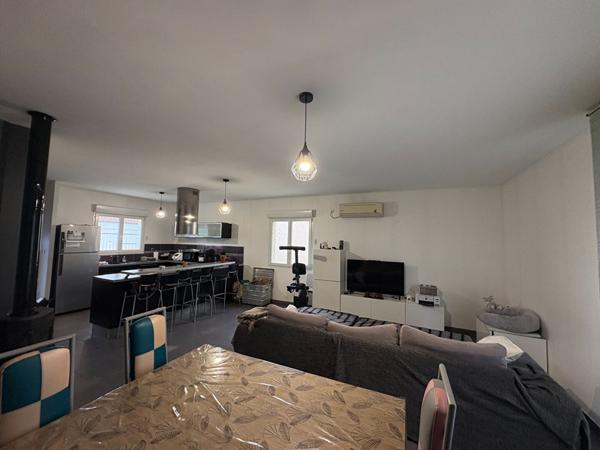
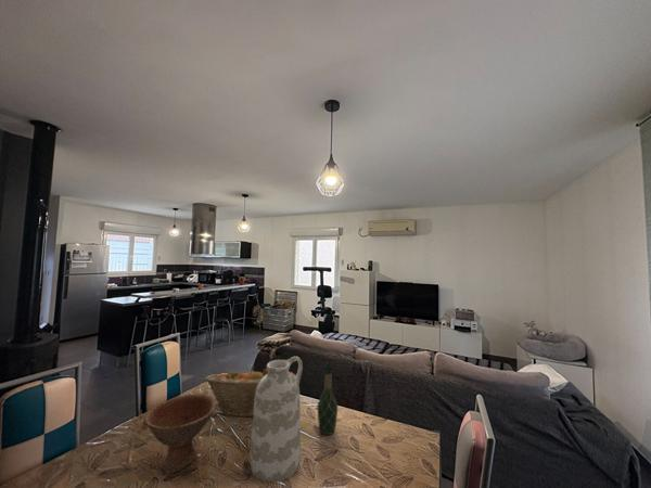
+ vase [250,356,304,484]
+ fruit basket [203,368,296,419]
+ wine bottle [317,362,339,436]
+ bowl [142,393,217,474]
